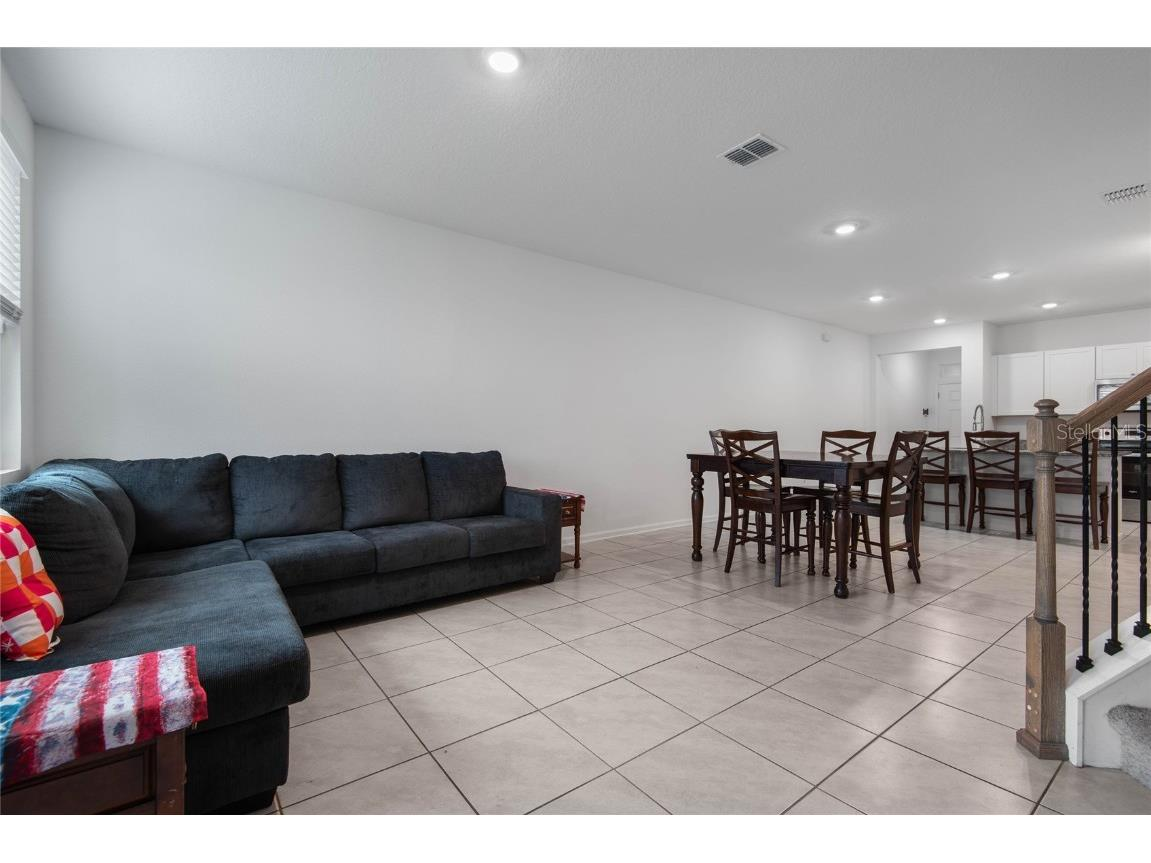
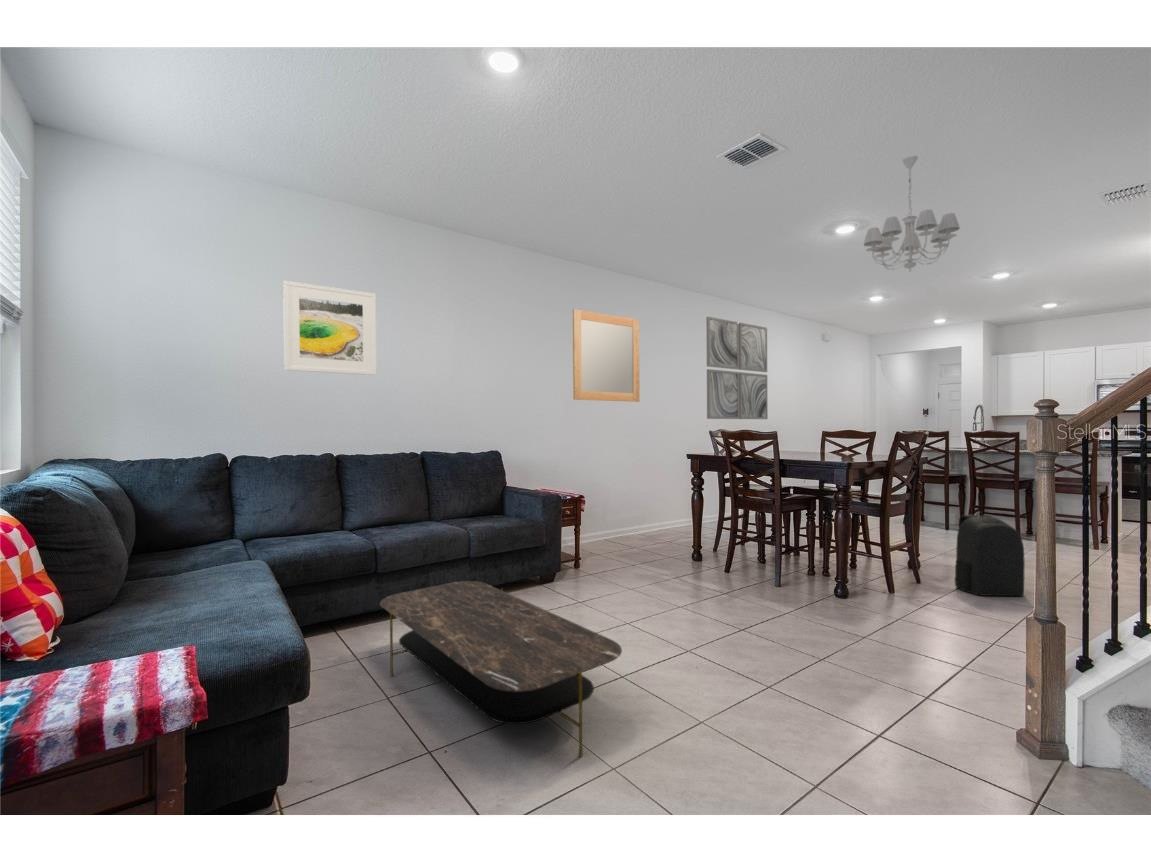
+ backpack [953,511,1026,597]
+ chandelier [863,155,961,273]
+ wall art [705,316,769,420]
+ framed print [282,280,377,376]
+ coffee table [379,580,623,757]
+ home mirror [572,308,641,403]
